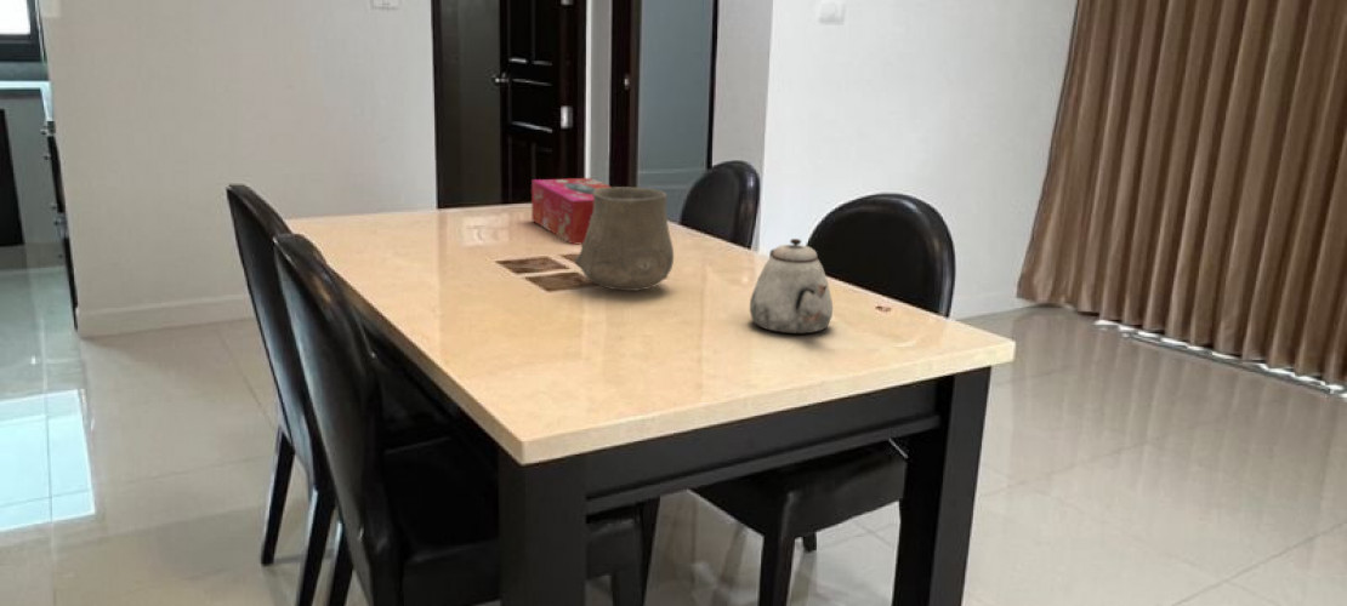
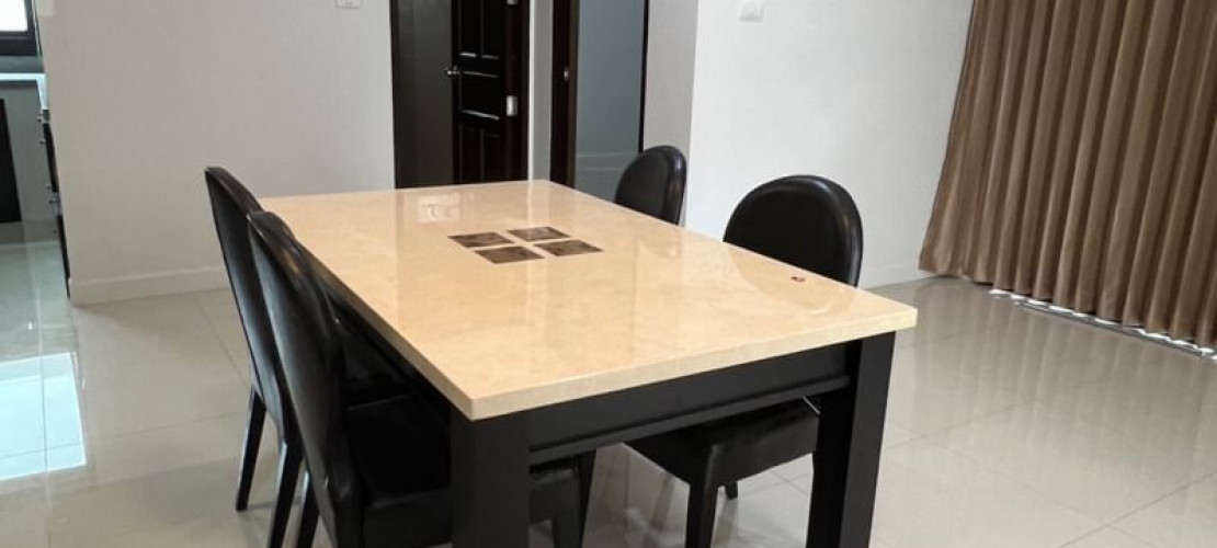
- teapot [749,238,834,335]
- tissue box [530,177,613,246]
- ceramic cup [573,185,675,292]
